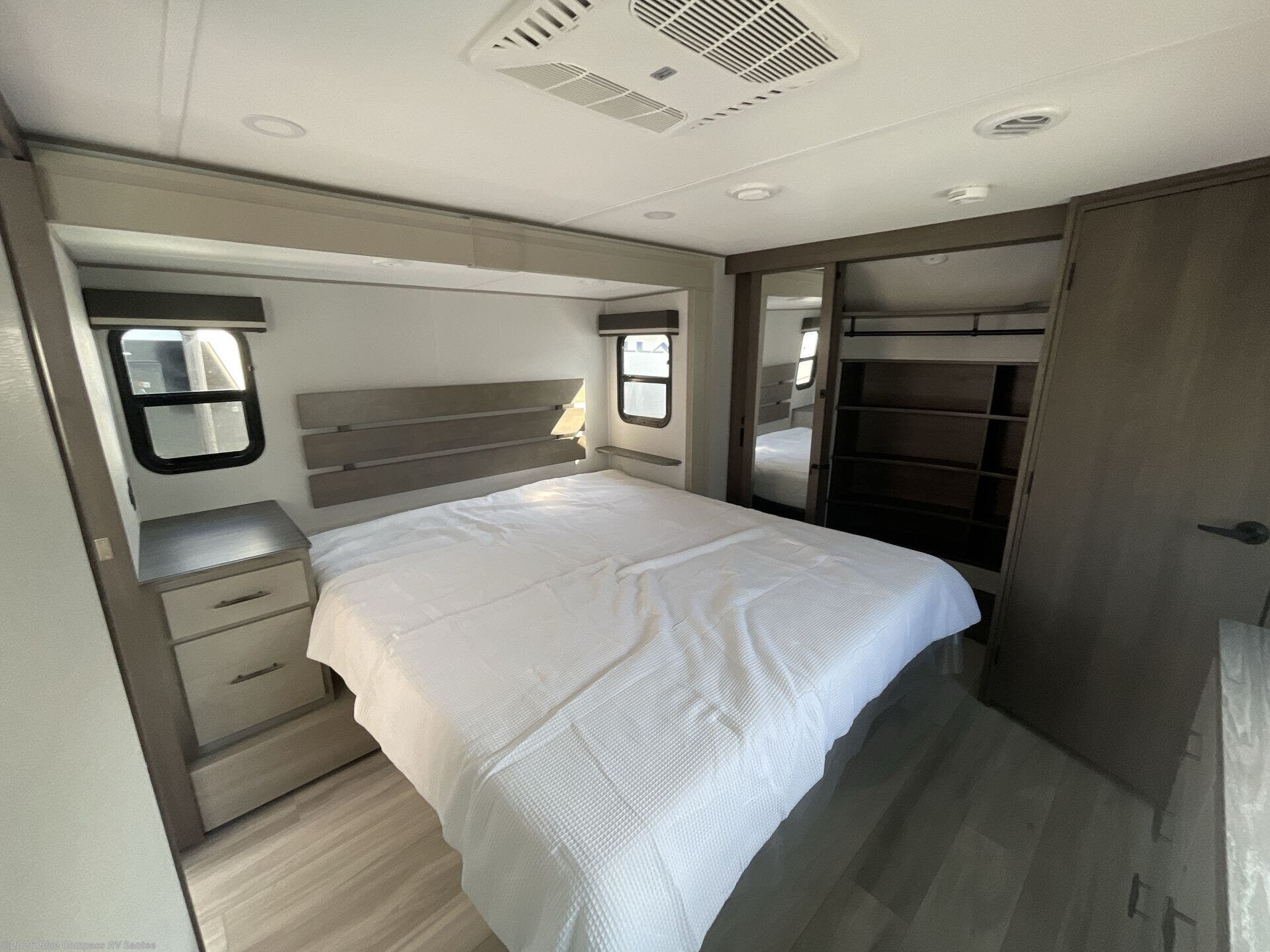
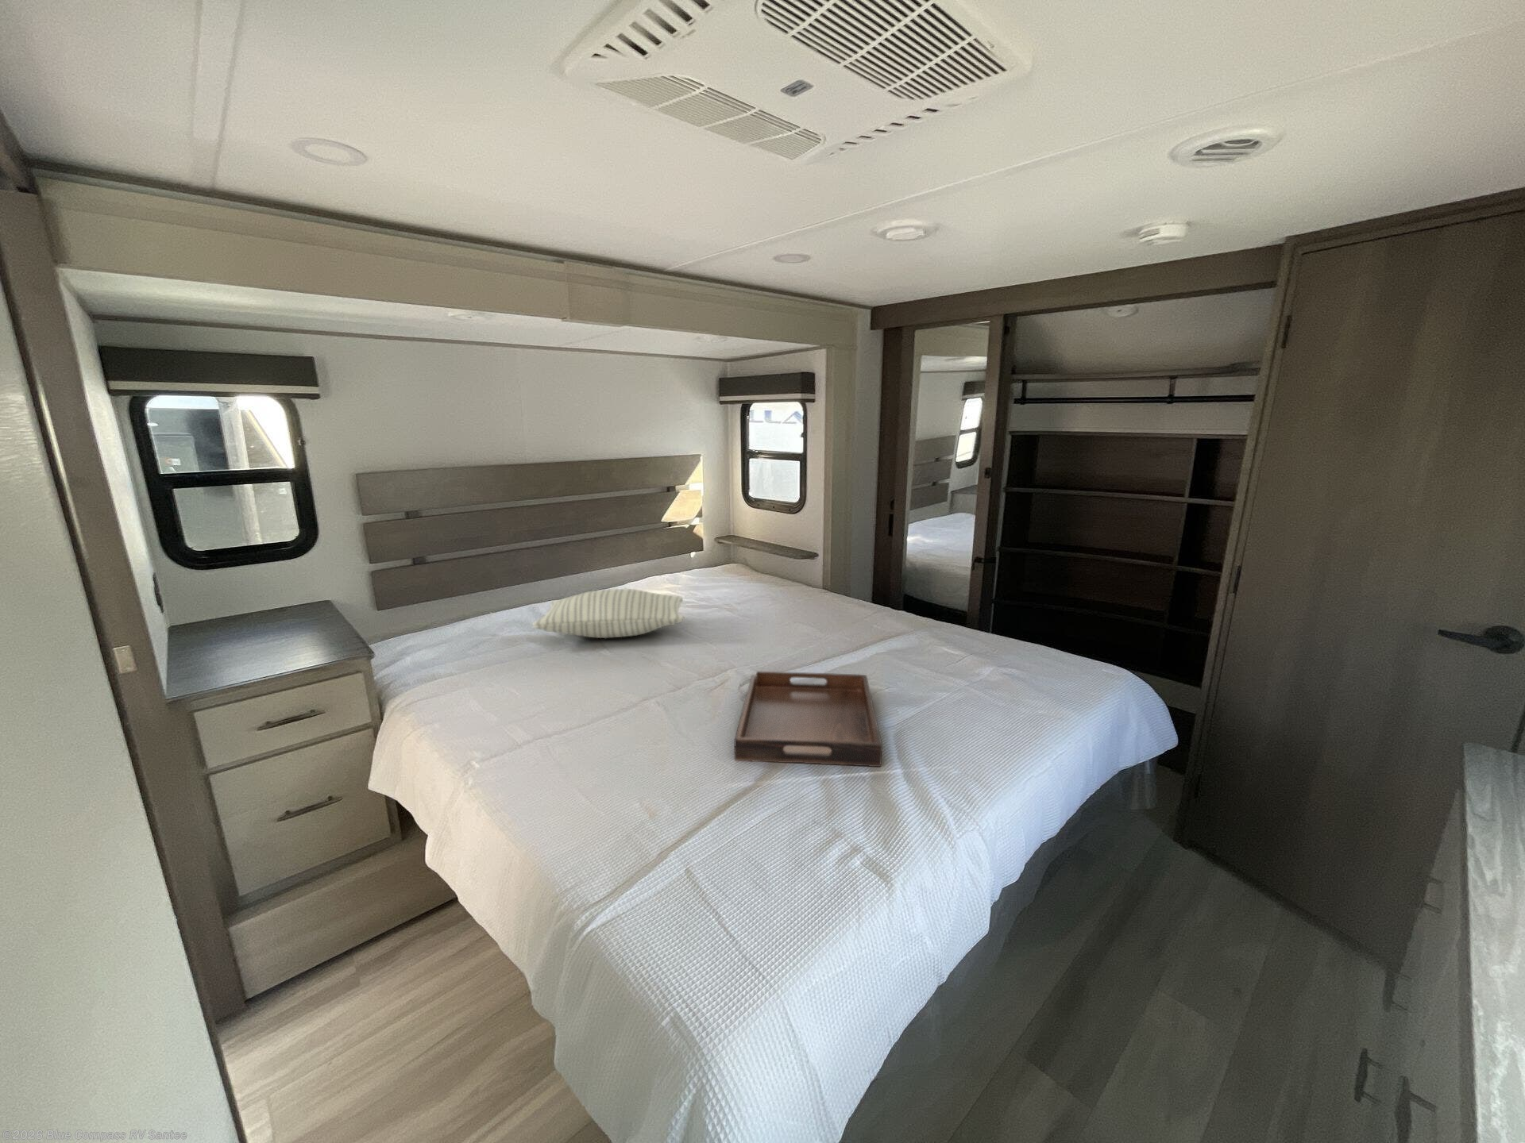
+ pillow [532,588,686,639]
+ serving tray [734,670,884,767]
